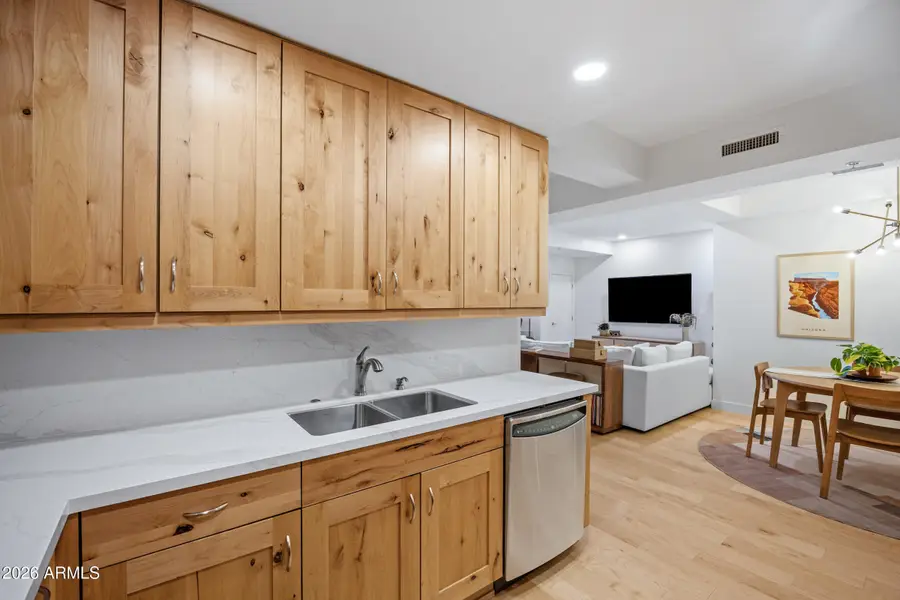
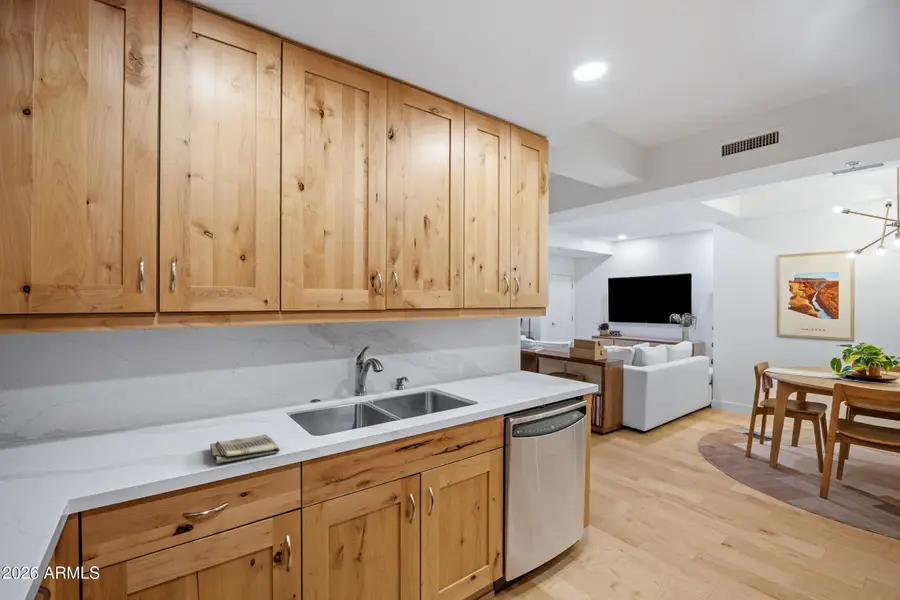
+ dish towel [209,434,281,464]
